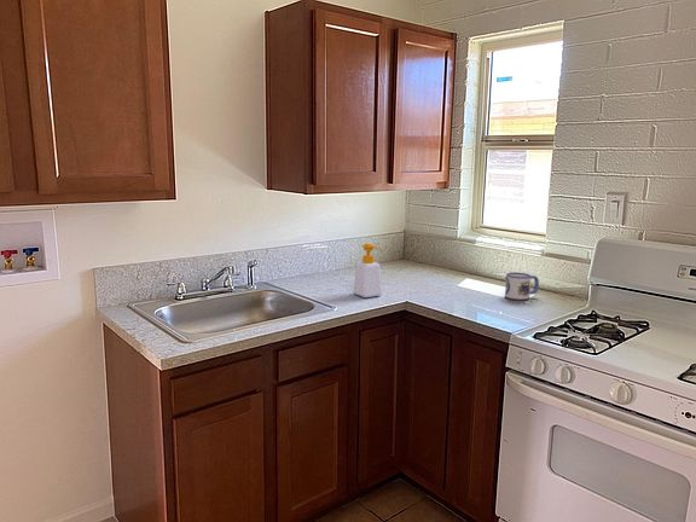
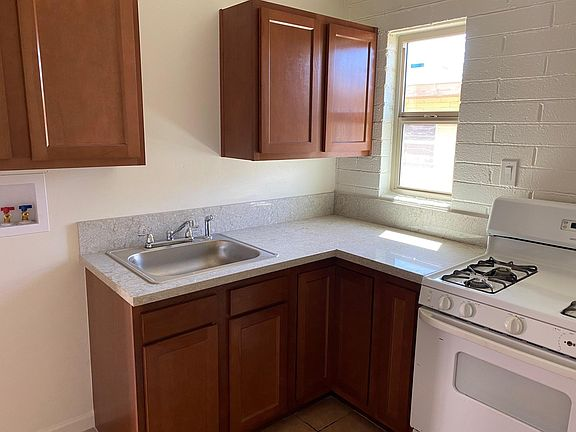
- mug [504,272,540,302]
- soap bottle [353,243,383,298]
